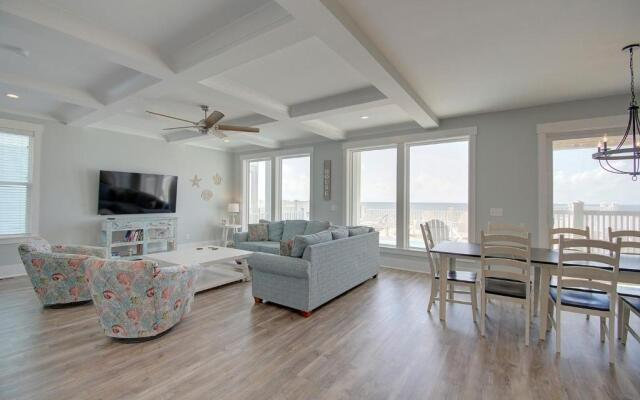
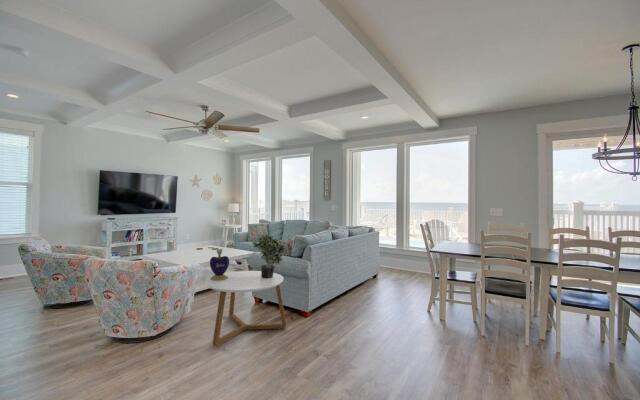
+ decorative container [209,248,230,280]
+ potted plant [250,233,288,278]
+ coffee table [204,270,287,347]
